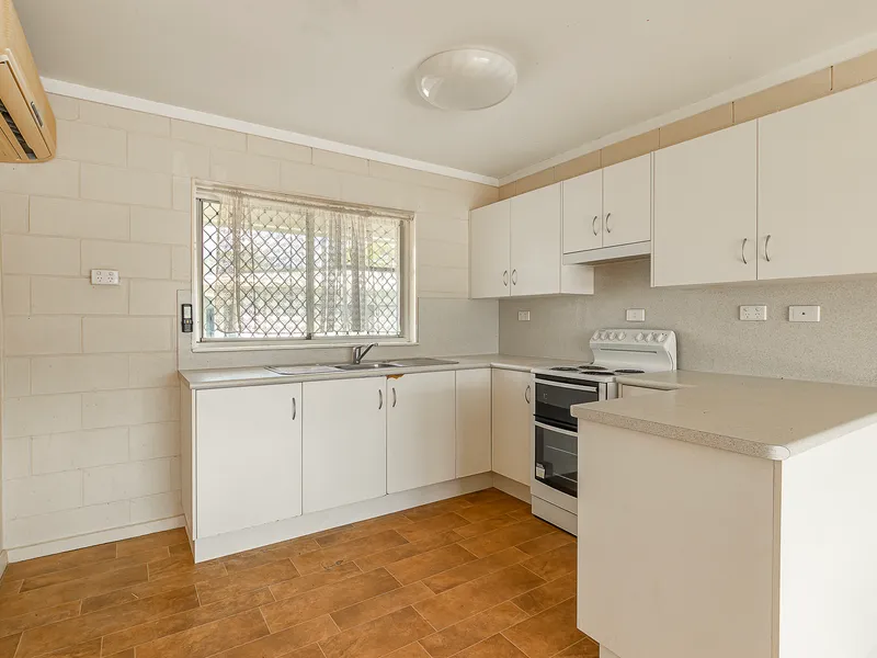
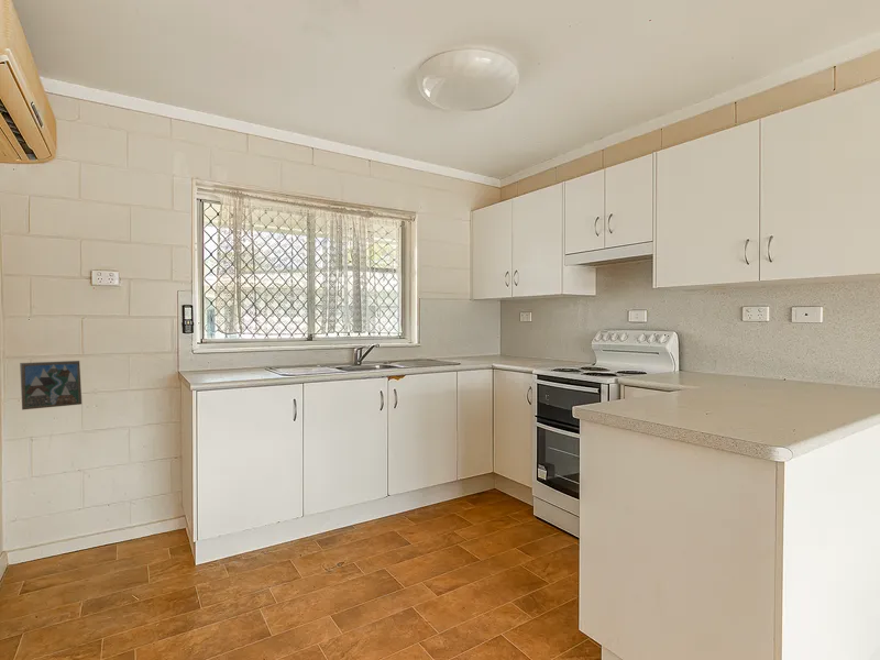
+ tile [19,360,82,411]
